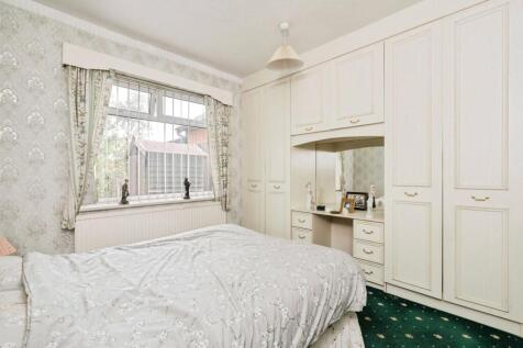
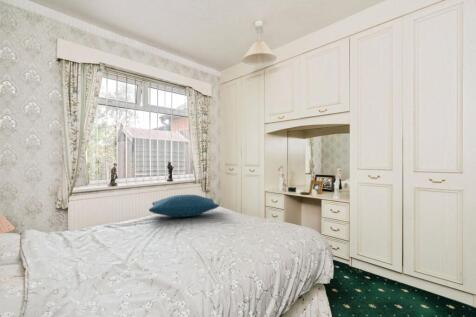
+ pillow [148,194,220,218]
